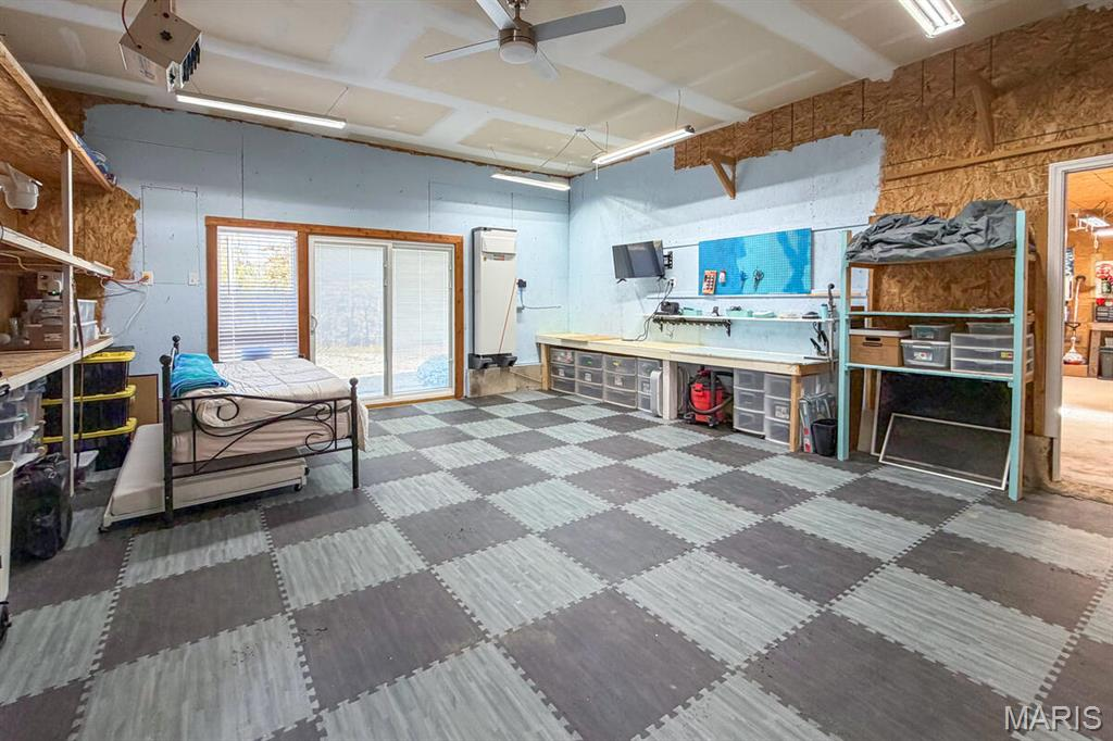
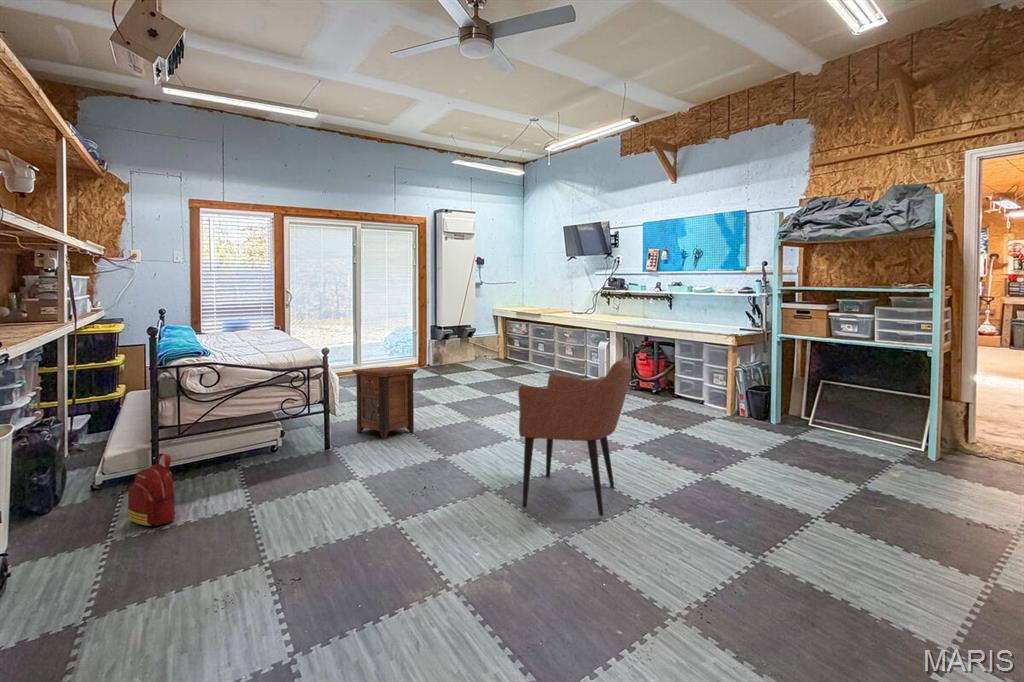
+ nightstand [351,366,418,440]
+ backpack [126,452,178,528]
+ armchair [517,355,632,517]
